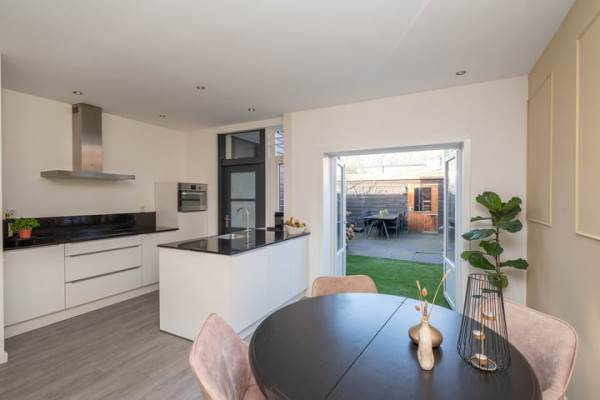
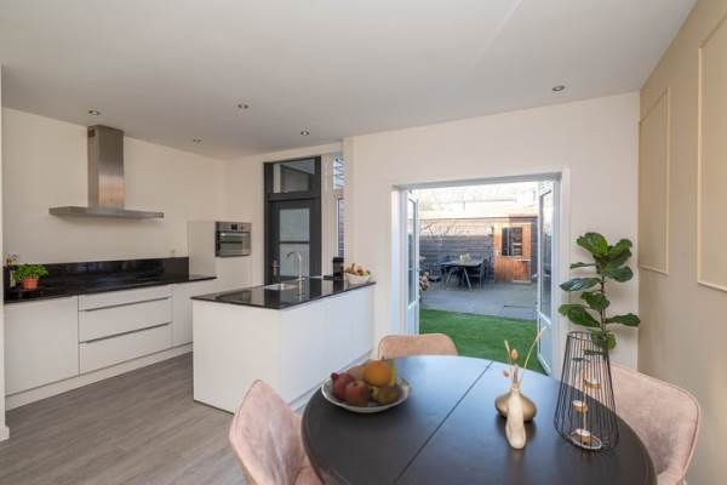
+ fruit bowl [321,355,412,413]
